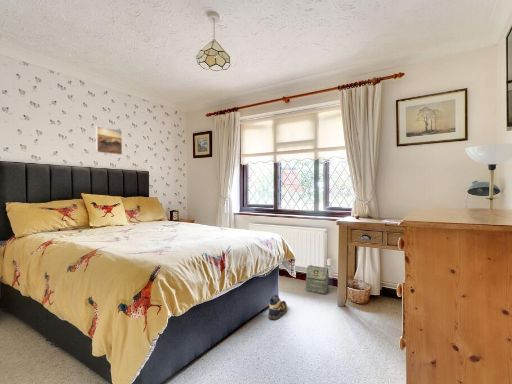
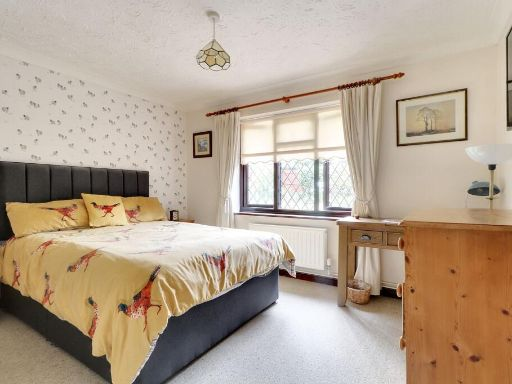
- shoe [267,294,288,321]
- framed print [95,125,123,156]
- bag [305,264,330,295]
